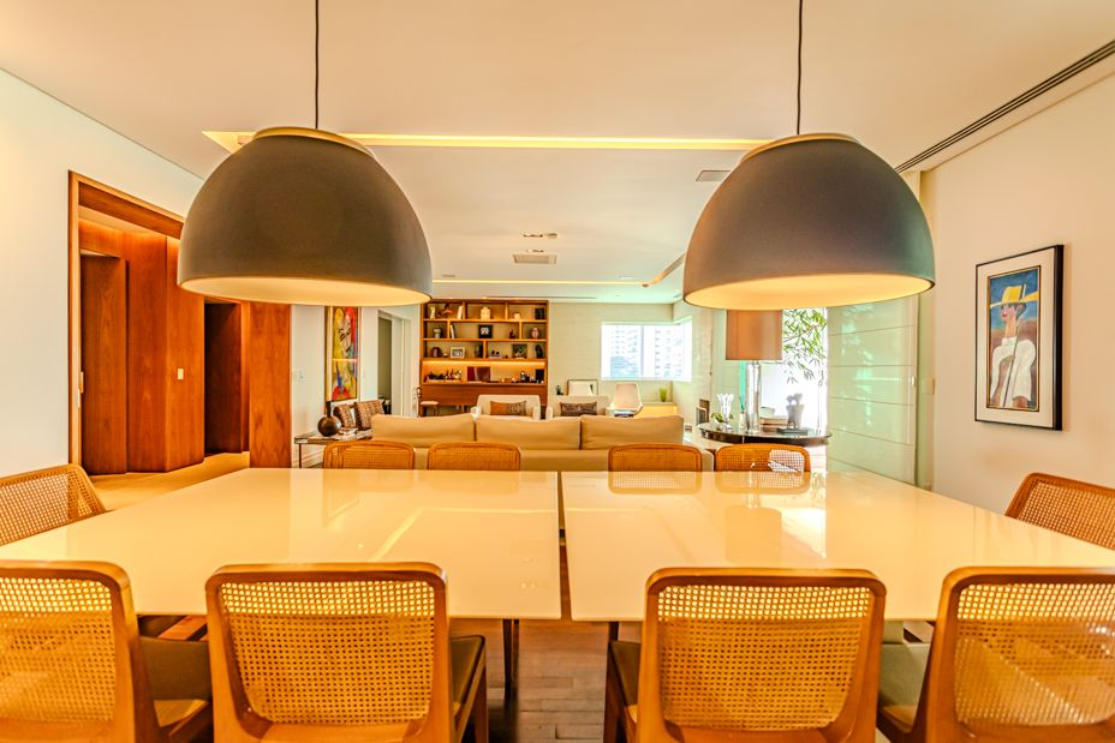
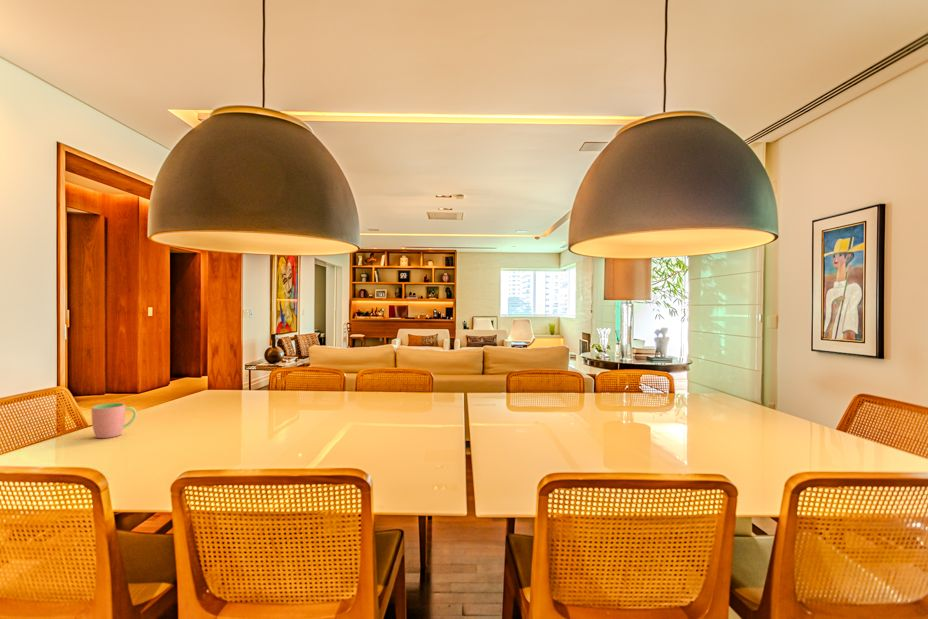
+ cup [91,402,137,439]
